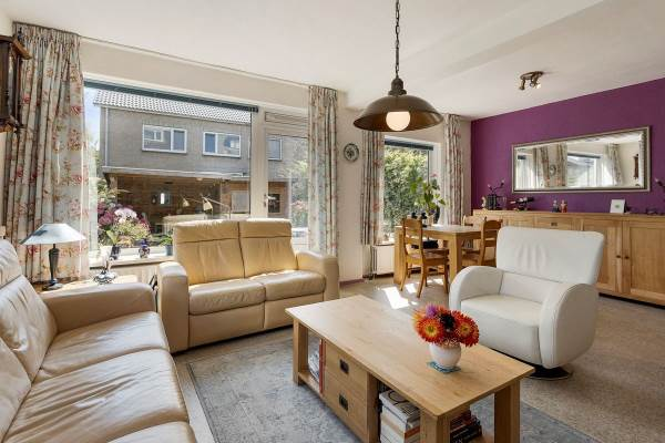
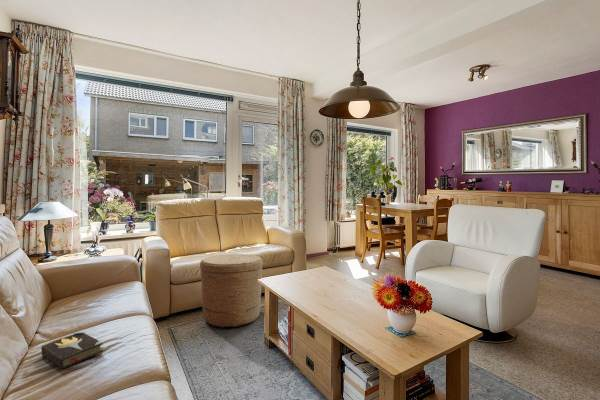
+ hardback book [40,330,104,370]
+ basket [199,253,264,328]
